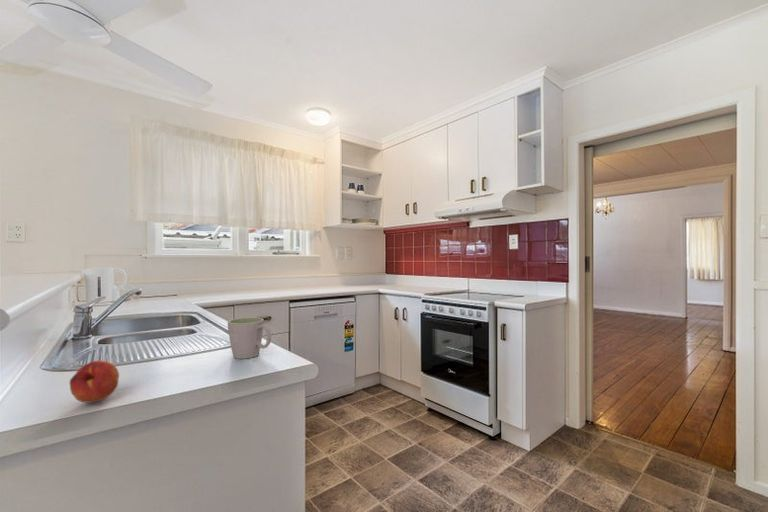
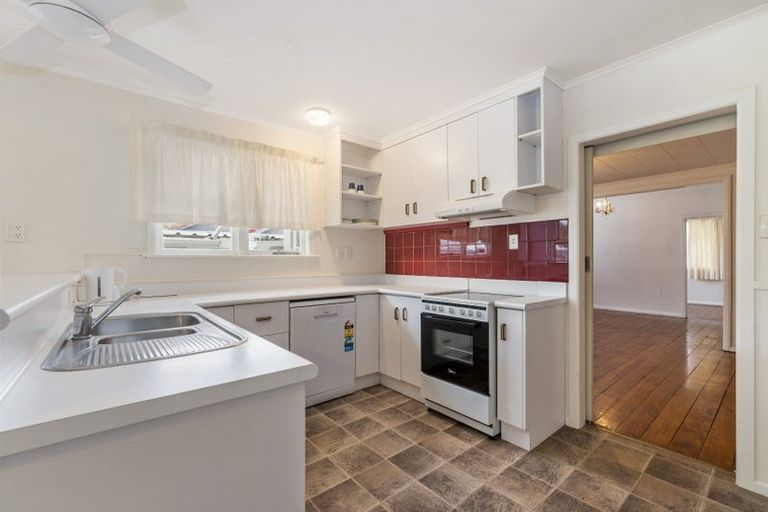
- mug [227,316,272,360]
- fruit [69,359,120,404]
